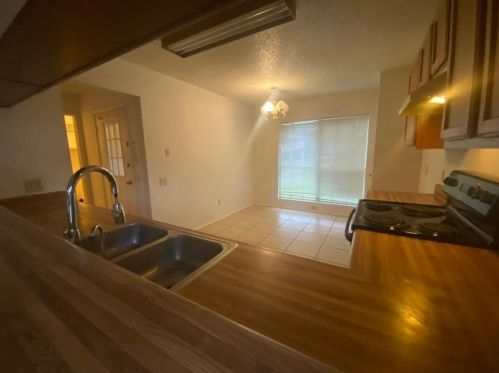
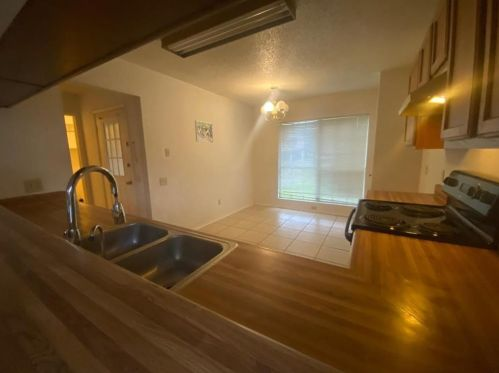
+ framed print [194,119,214,144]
